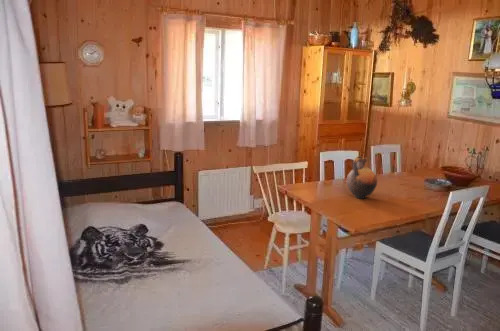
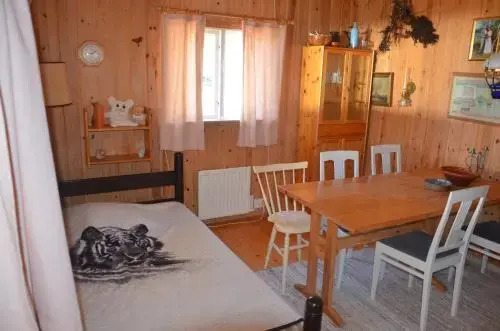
- ceramic pitcher [345,155,378,200]
